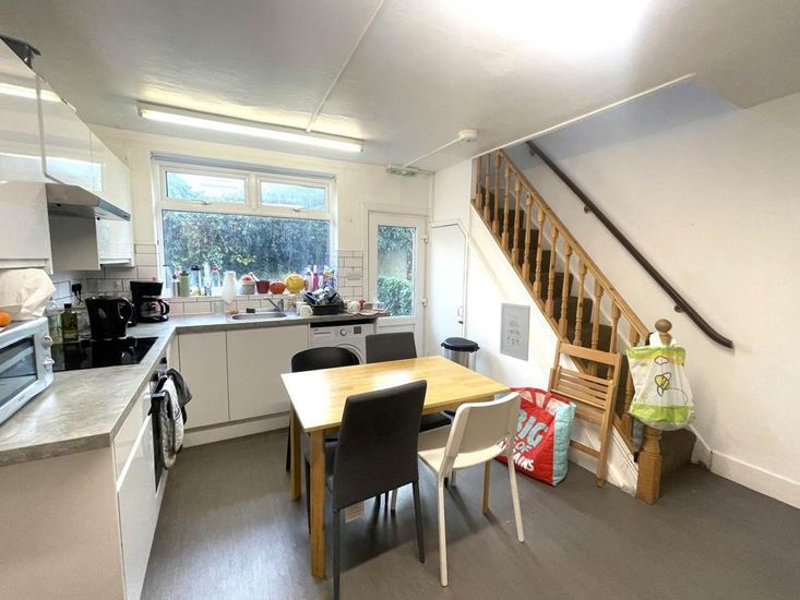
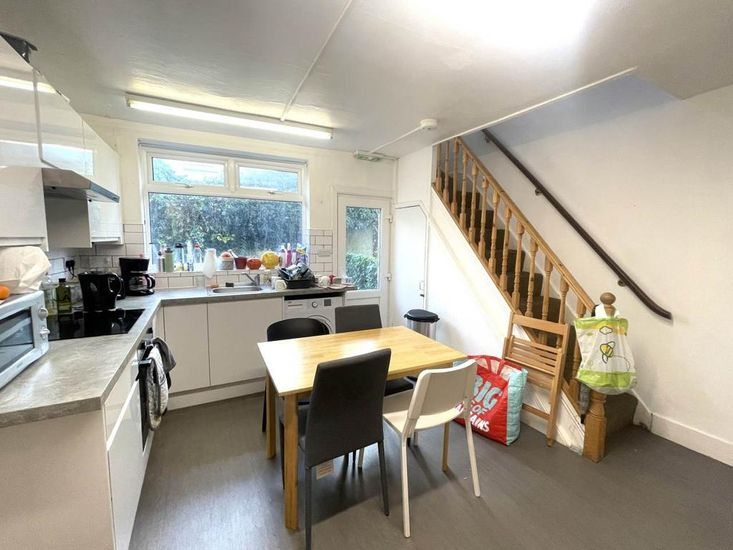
- wall art [499,302,532,362]
